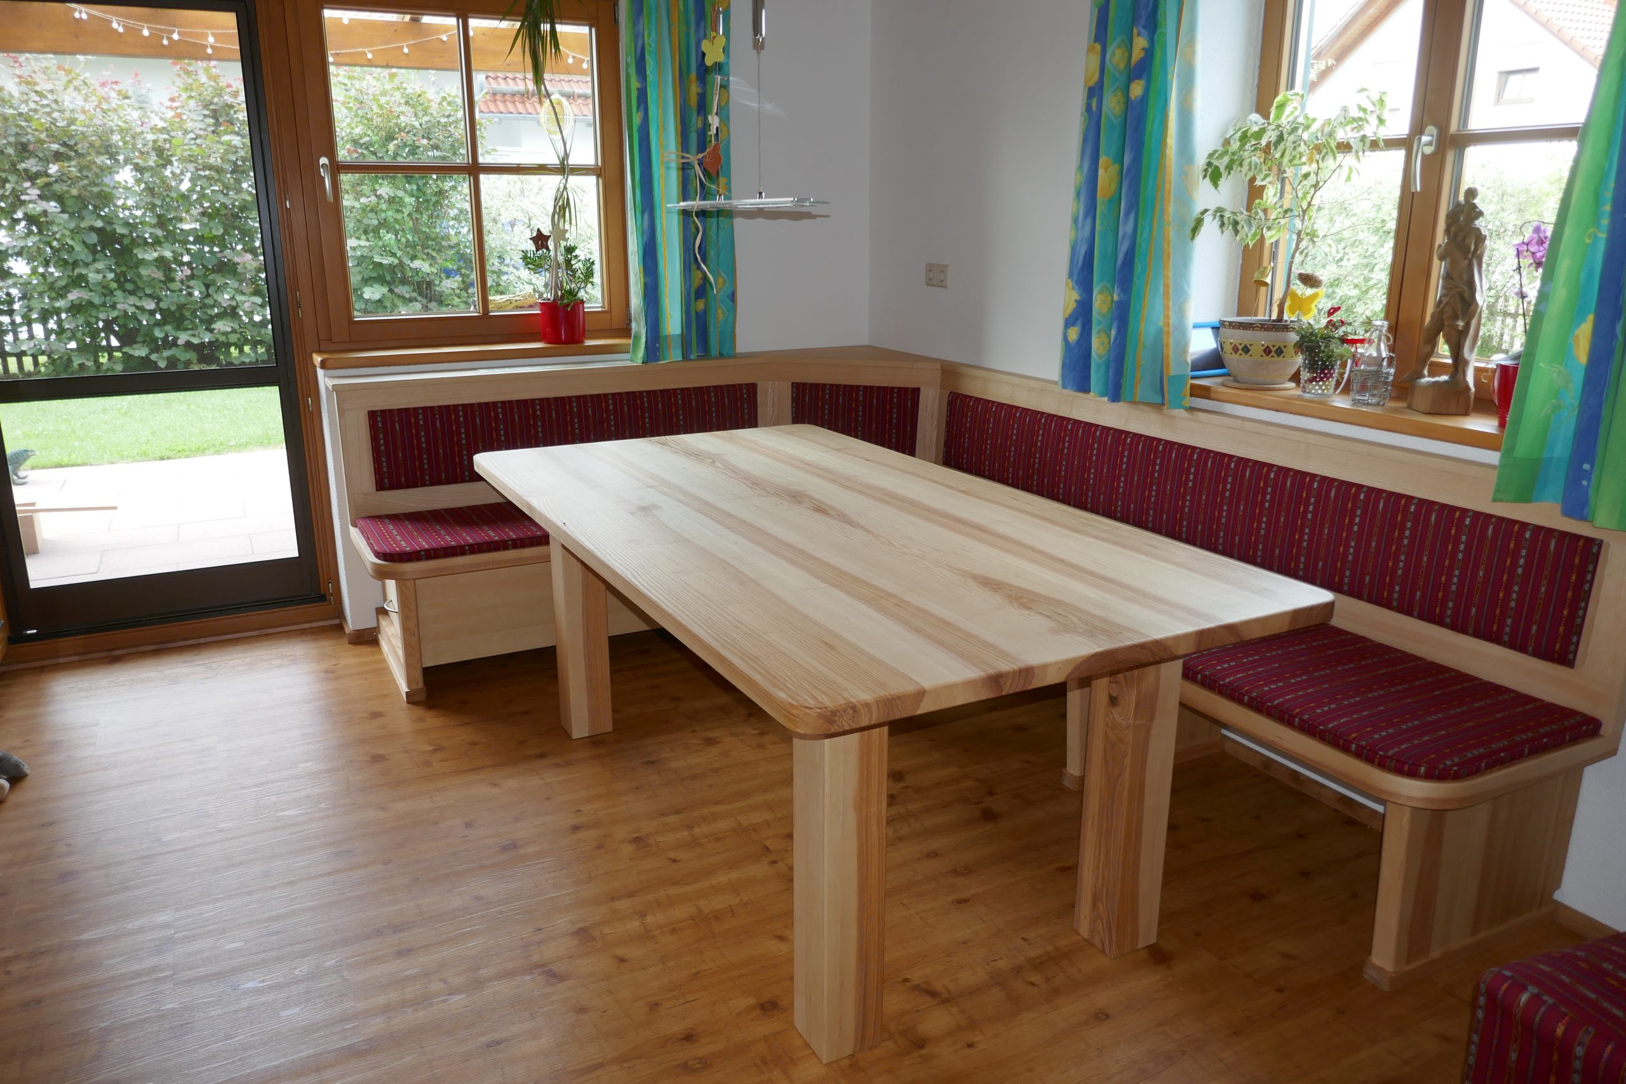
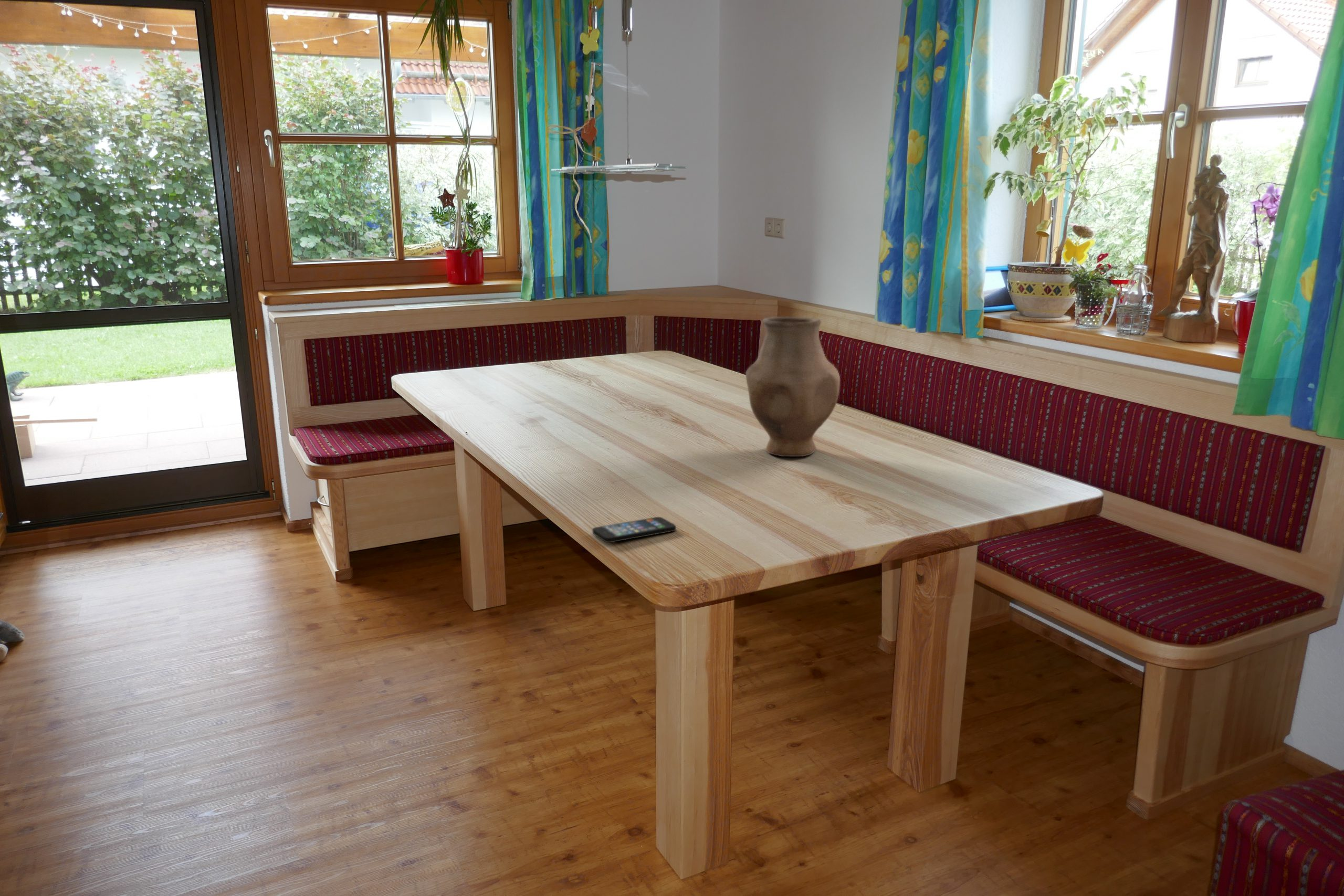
+ smartphone [592,516,677,543]
+ vase [745,316,841,457]
